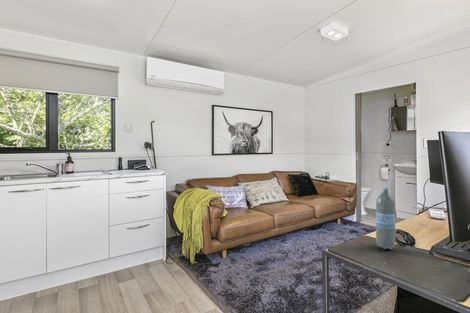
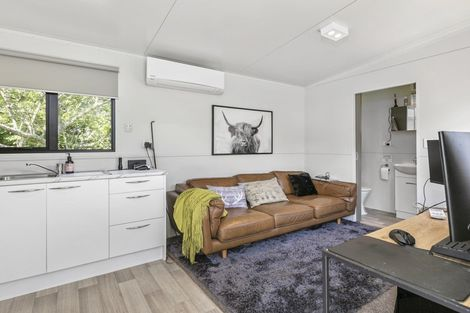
- water bottle [375,186,396,250]
